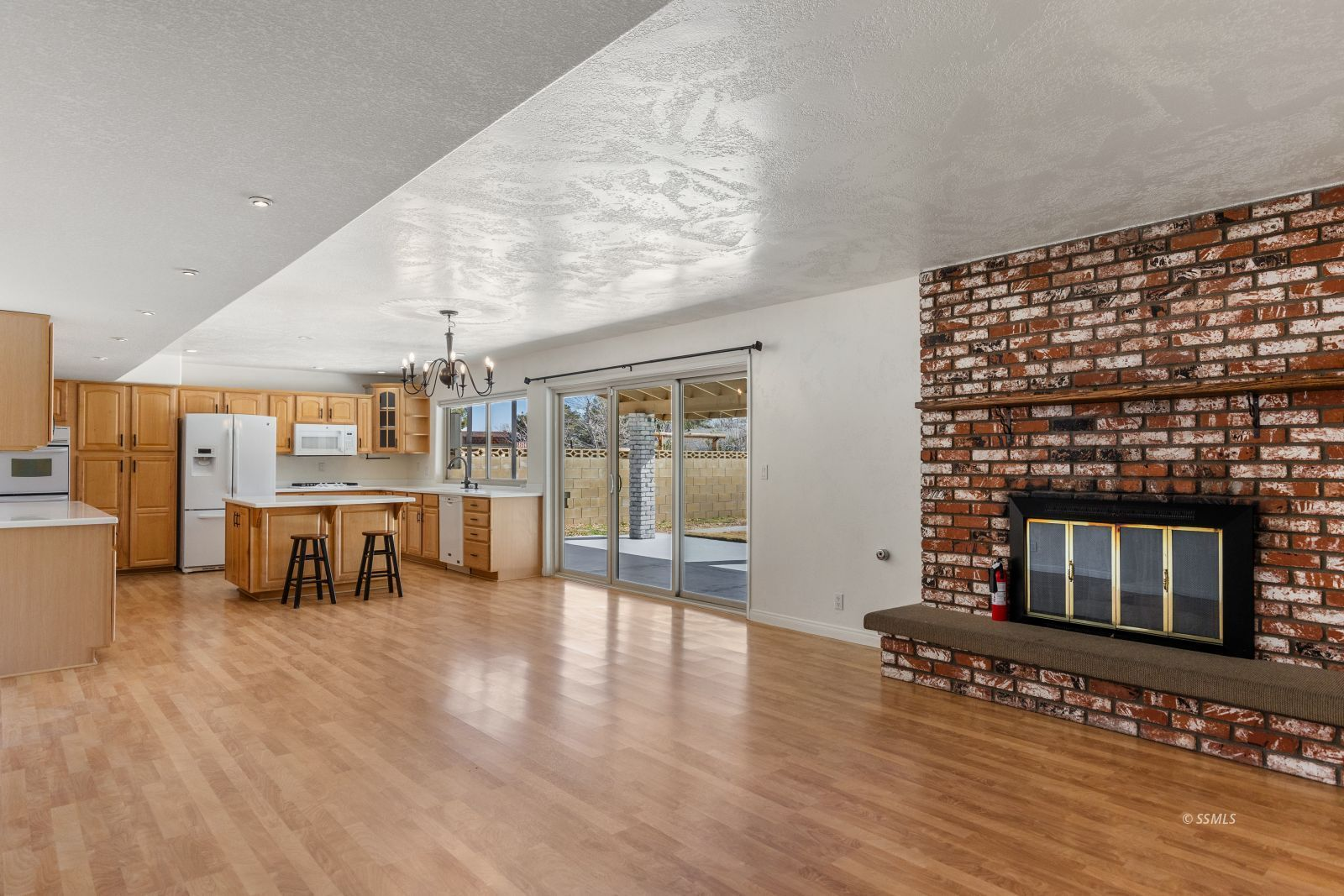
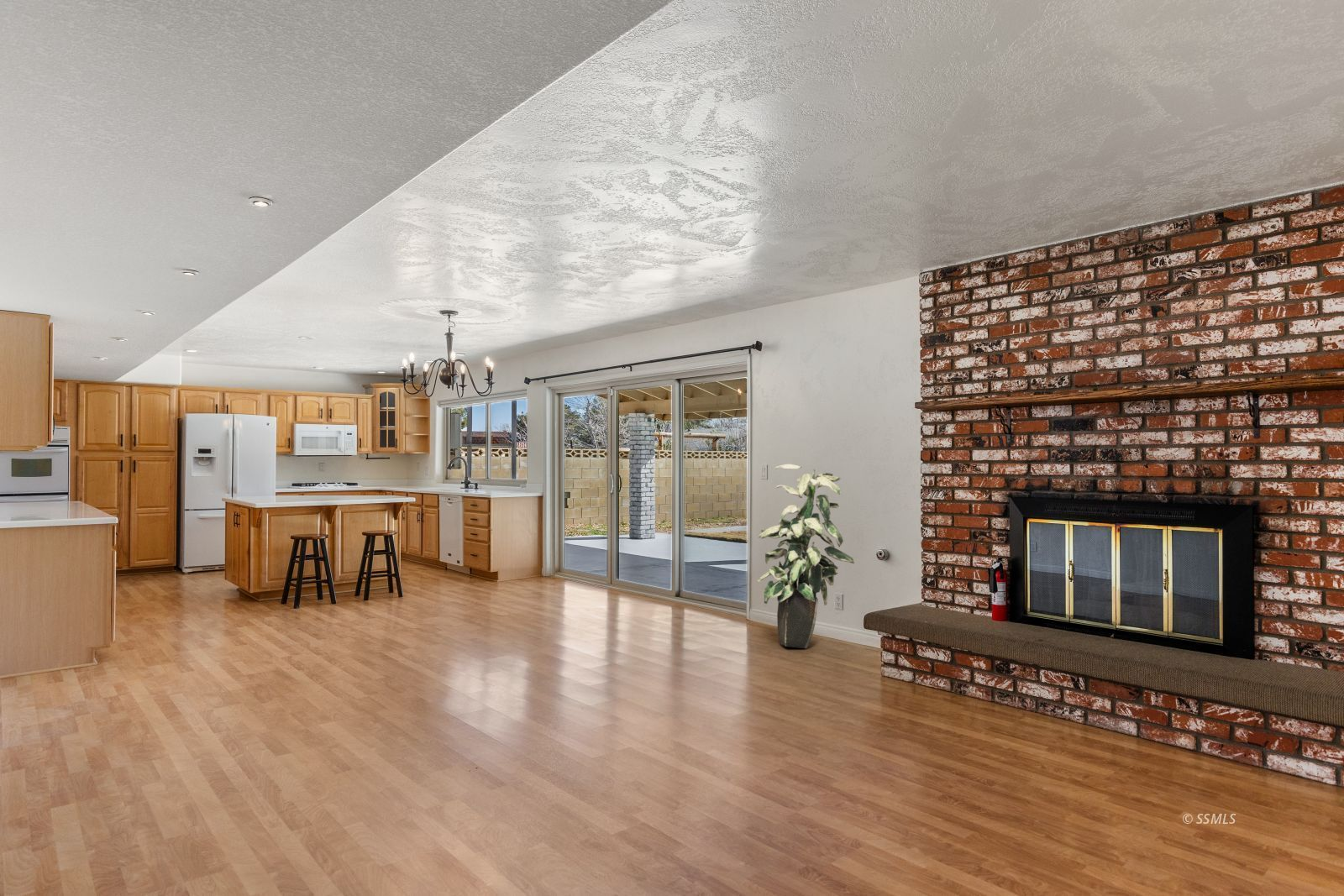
+ indoor plant [757,464,855,649]
